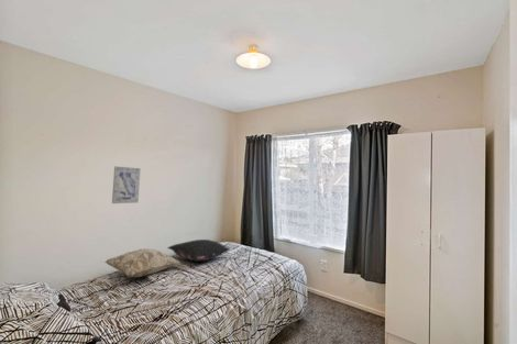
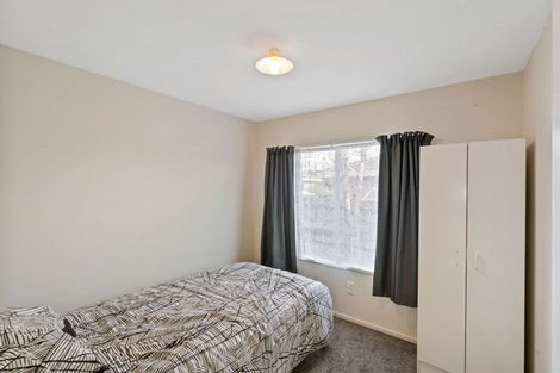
- pillow [166,238,231,263]
- decorative pillow [103,247,182,278]
- wall art [111,165,142,204]
